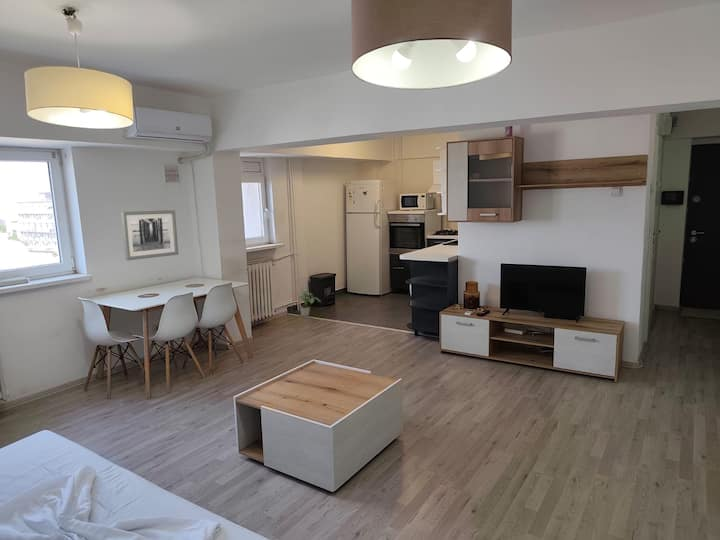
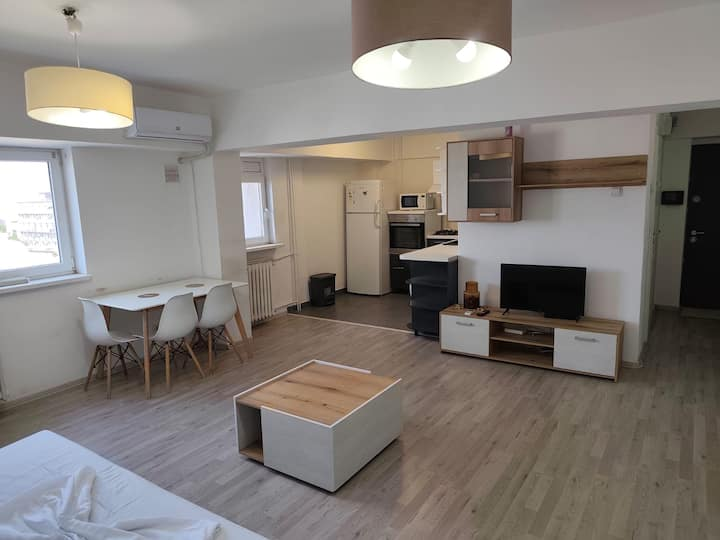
- wall art [120,209,180,261]
- potted plant [298,290,322,317]
